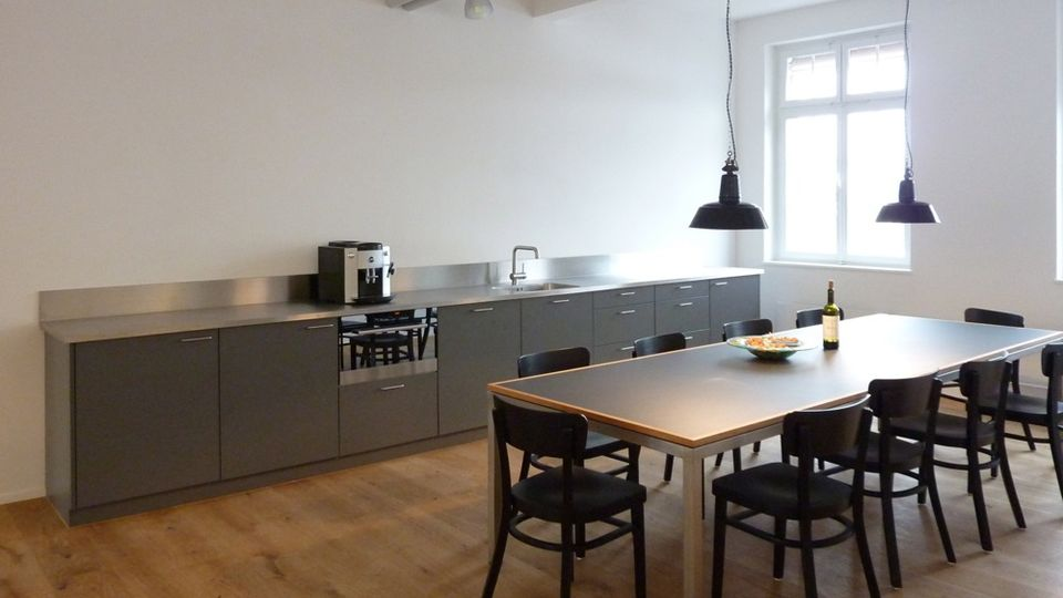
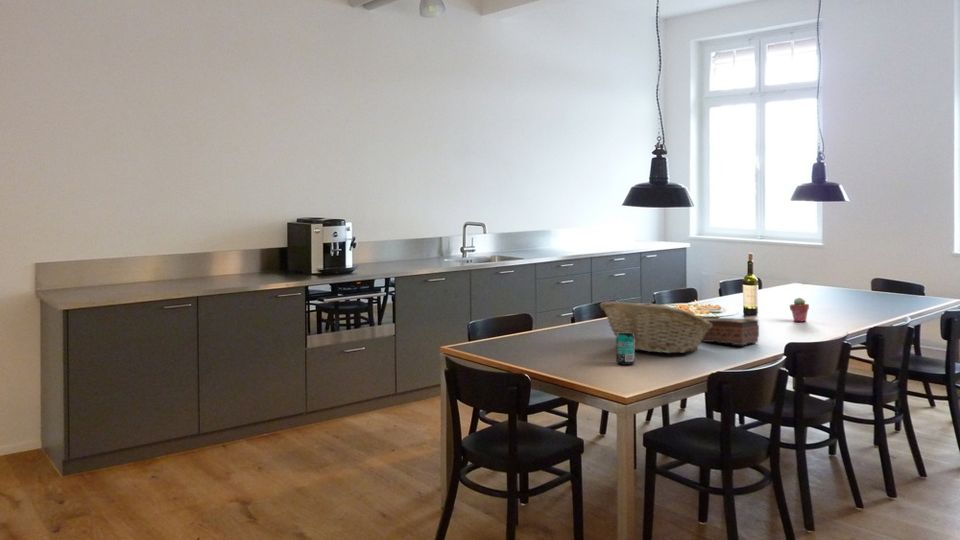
+ tissue box [701,316,760,346]
+ beverage can [615,333,636,366]
+ potted succulent [789,296,810,323]
+ fruit basket [599,300,713,354]
